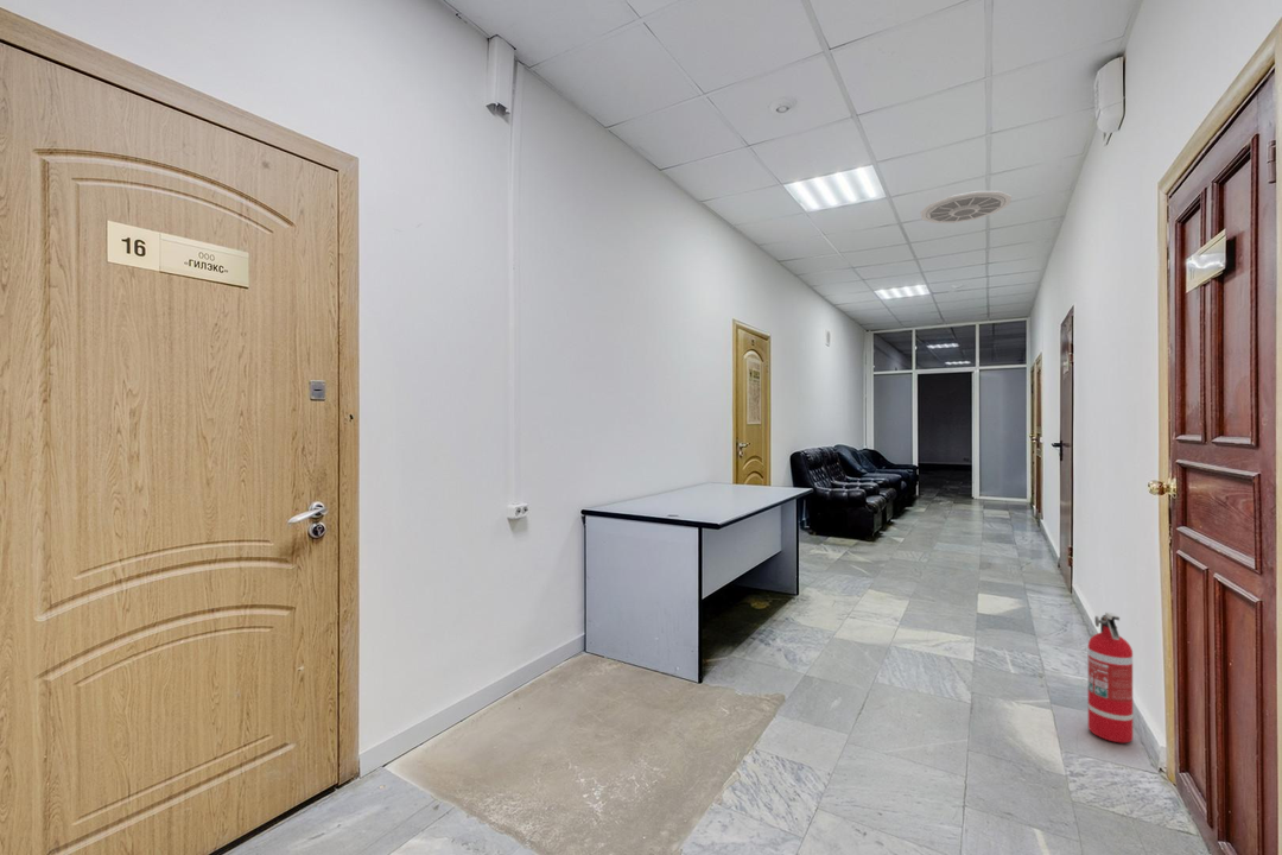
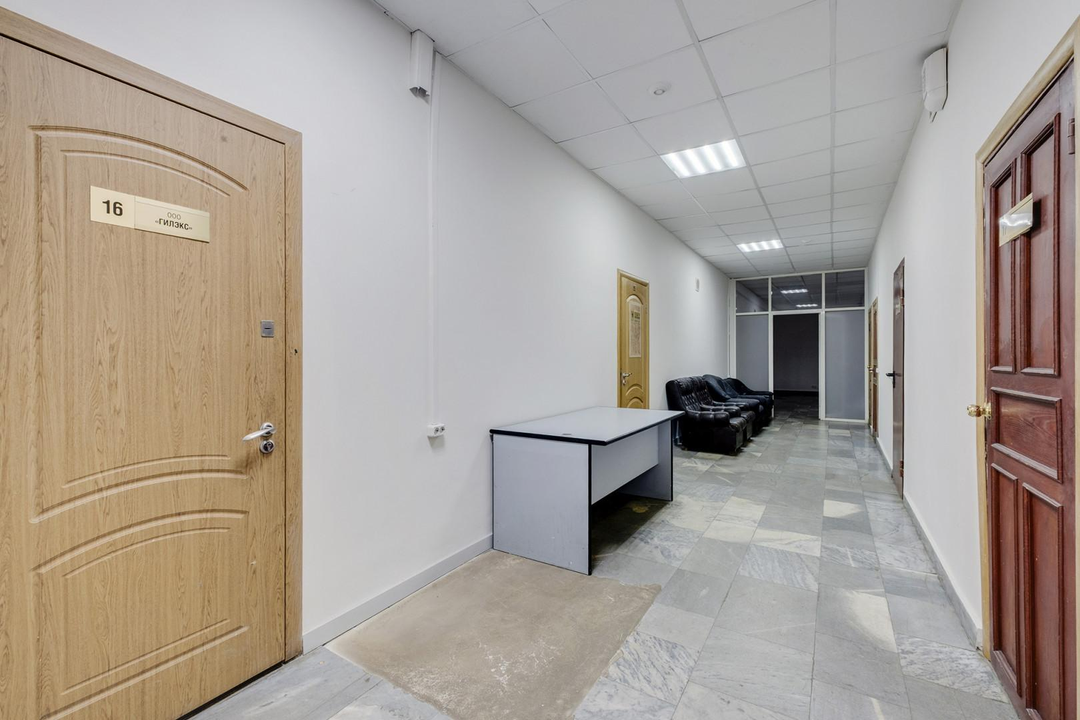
- fire extinguisher [1087,612,1134,745]
- ceiling vent [920,190,1013,224]
